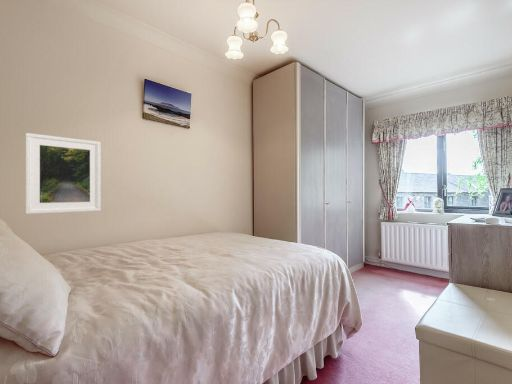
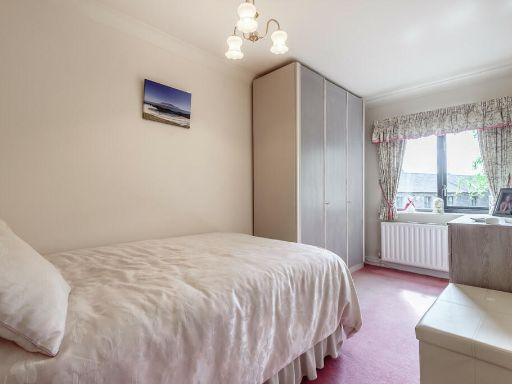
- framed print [25,132,102,215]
